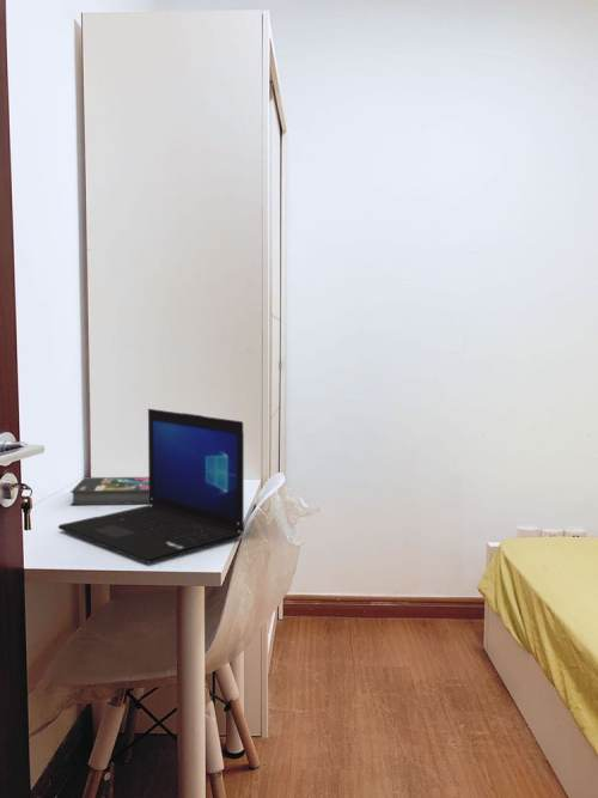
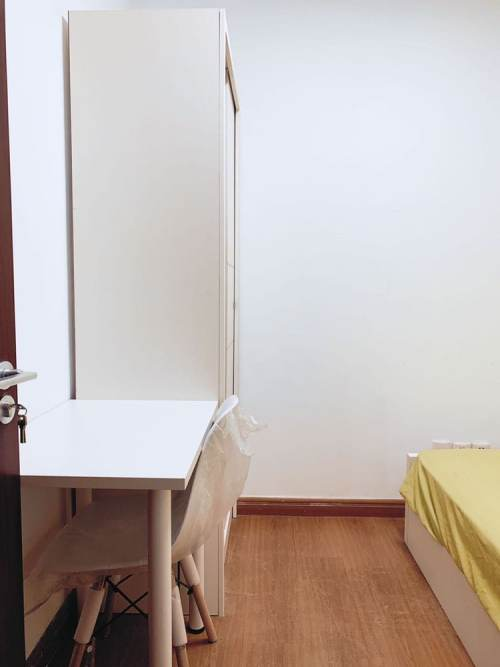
- book [69,476,150,506]
- laptop [57,408,245,565]
